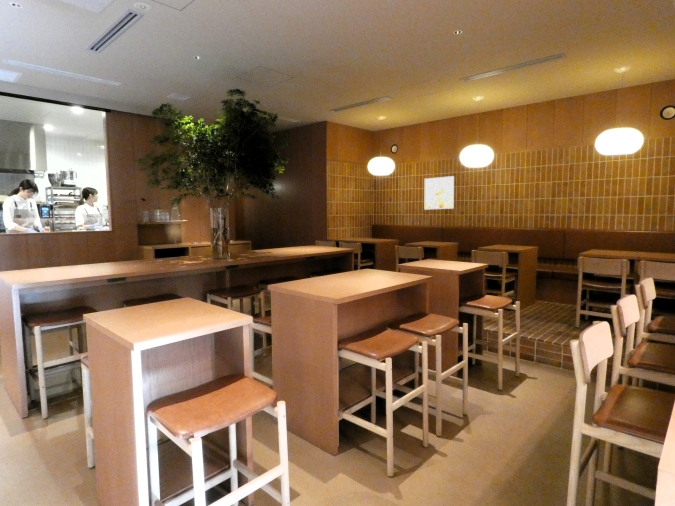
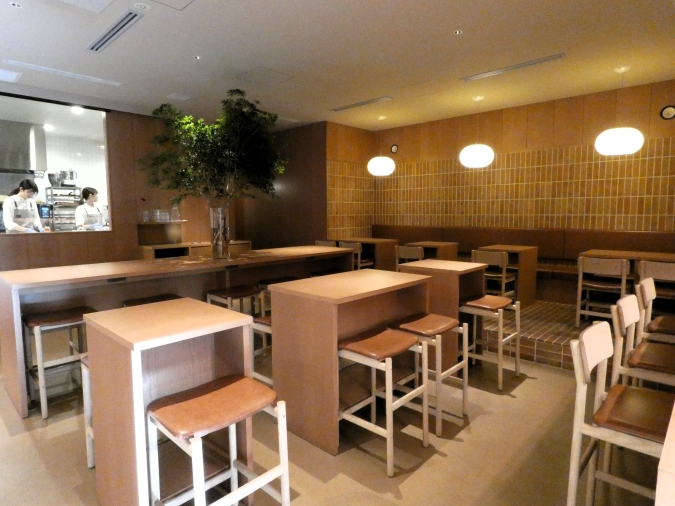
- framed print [424,175,455,210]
